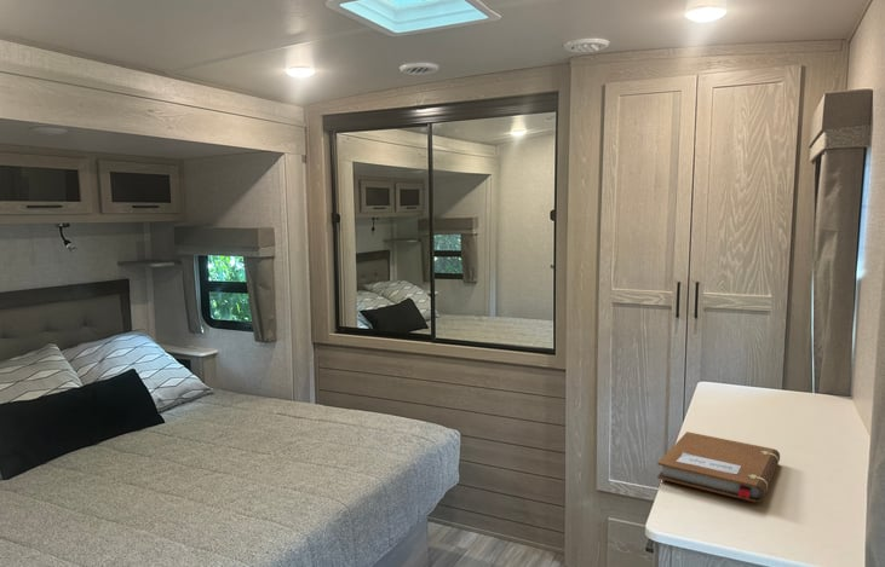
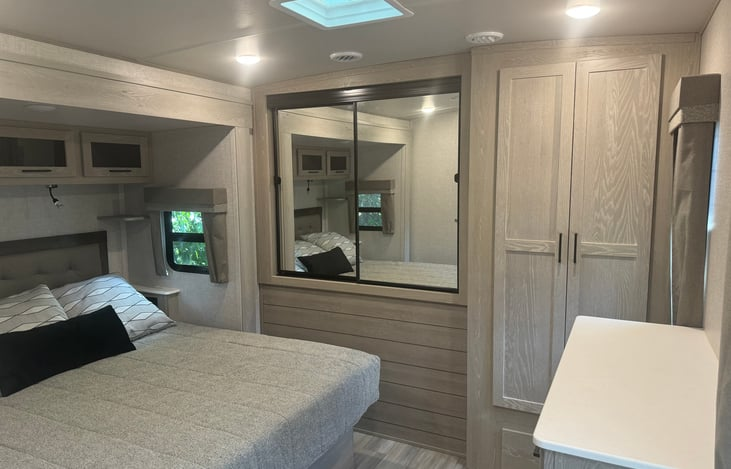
- notebook [656,430,781,504]
